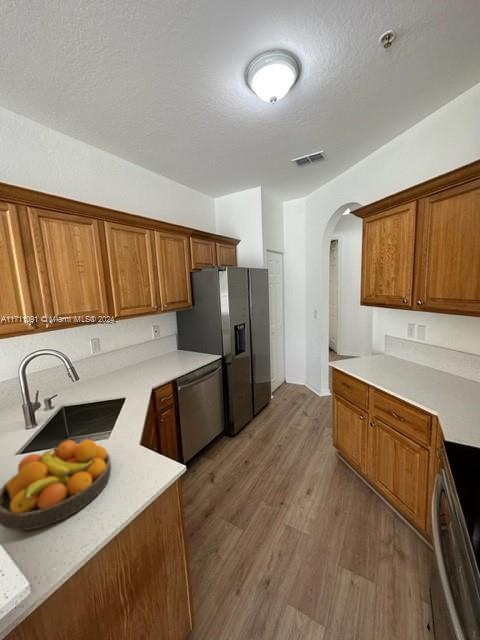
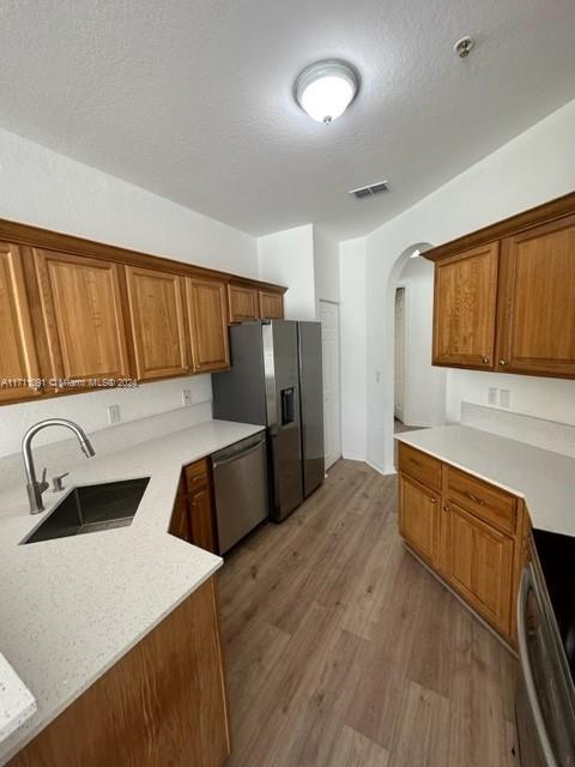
- fruit bowl [0,439,112,531]
